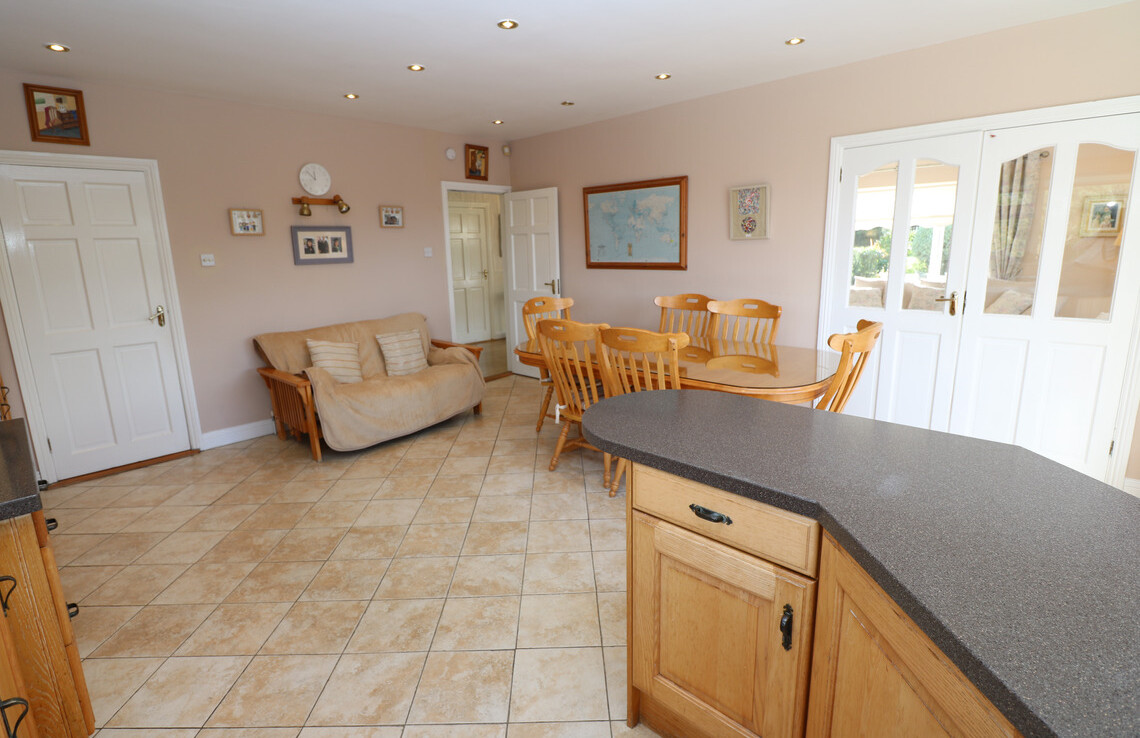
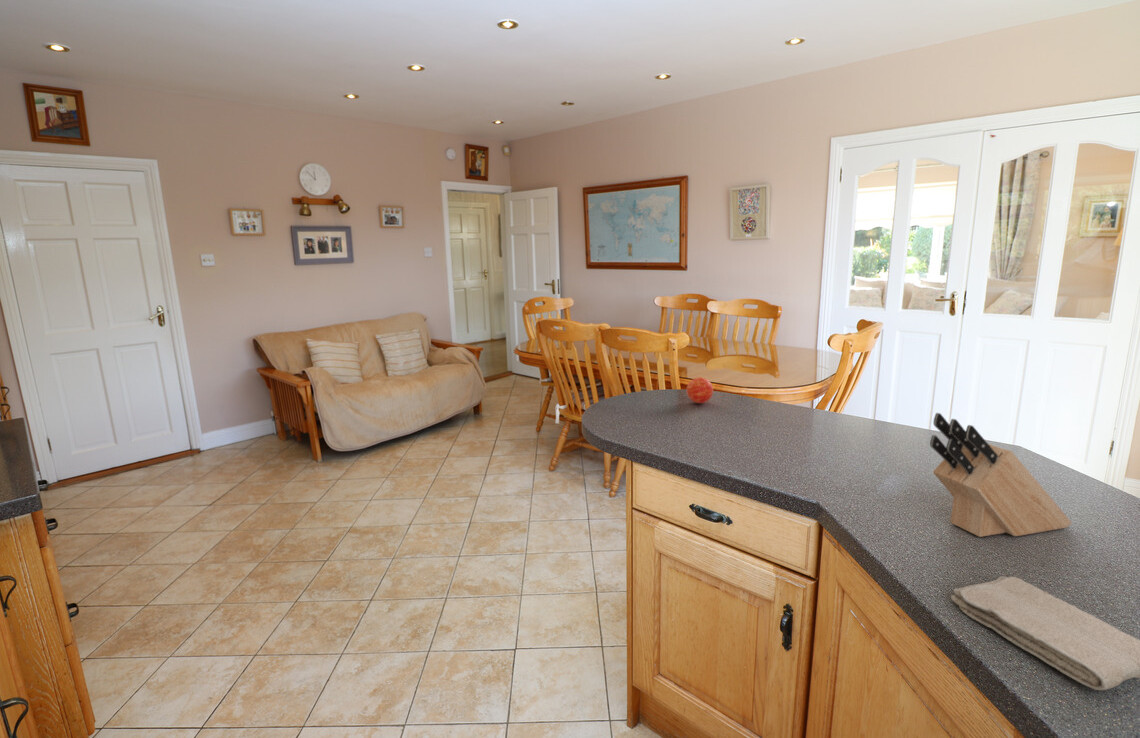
+ knife block [929,412,1073,538]
+ apple [686,376,714,404]
+ washcloth [950,575,1140,691]
